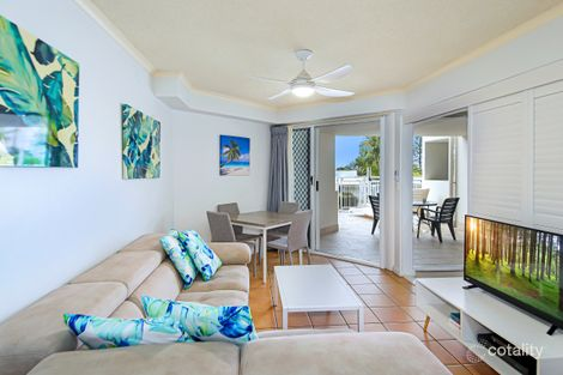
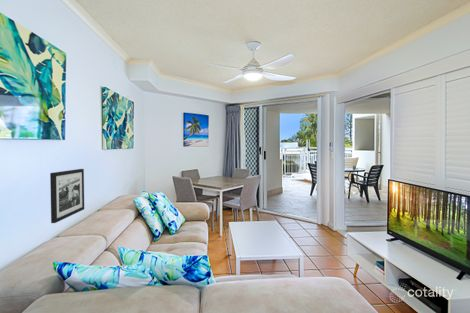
+ picture frame [49,168,85,224]
